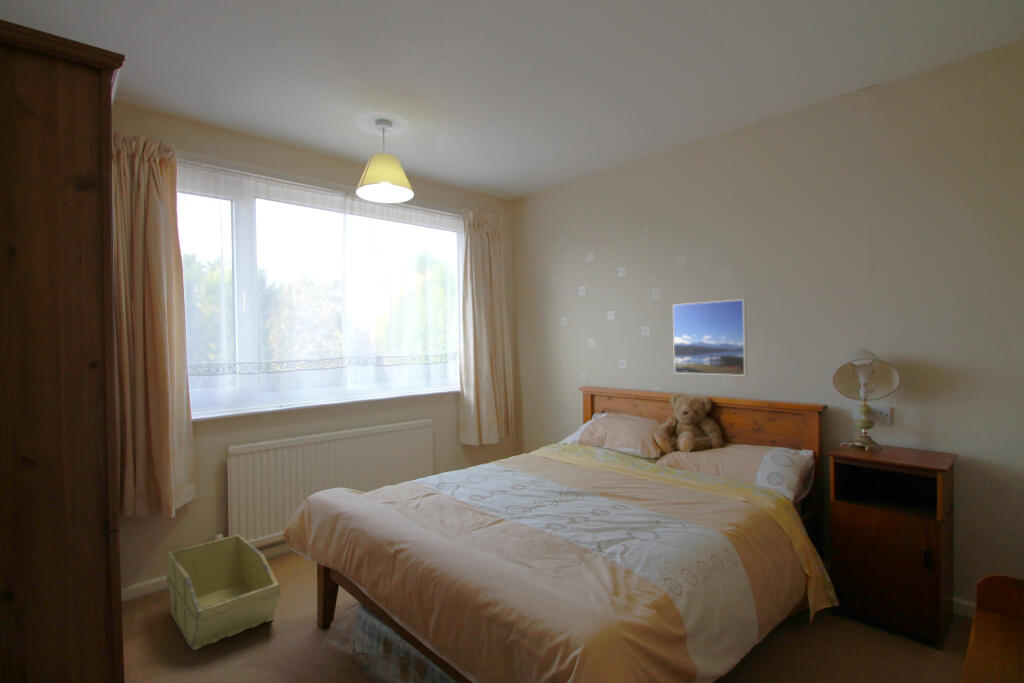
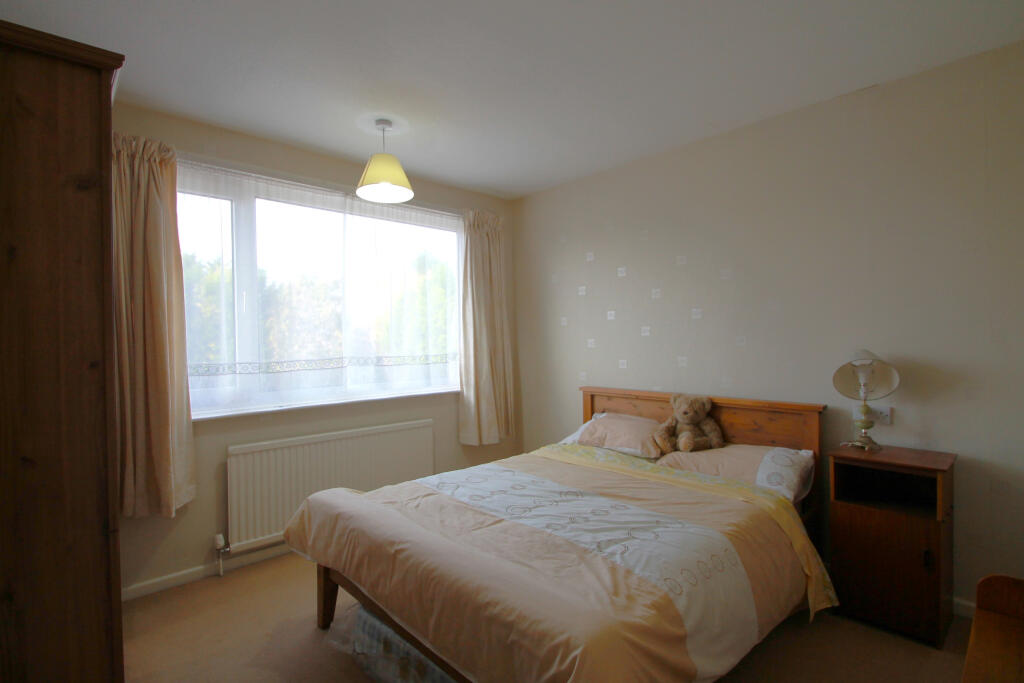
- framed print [672,298,748,377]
- storage bin [166,533,281,652]
